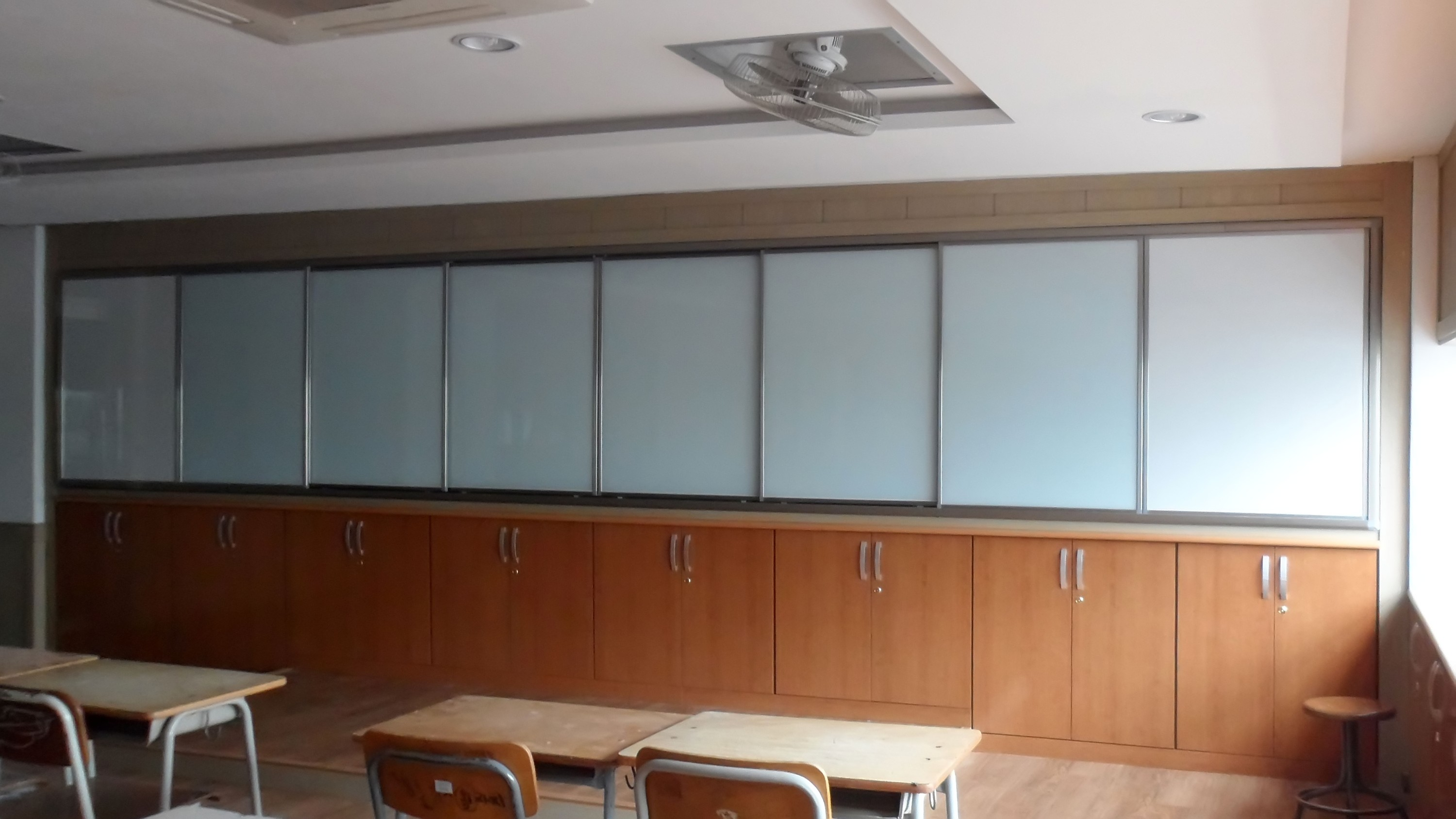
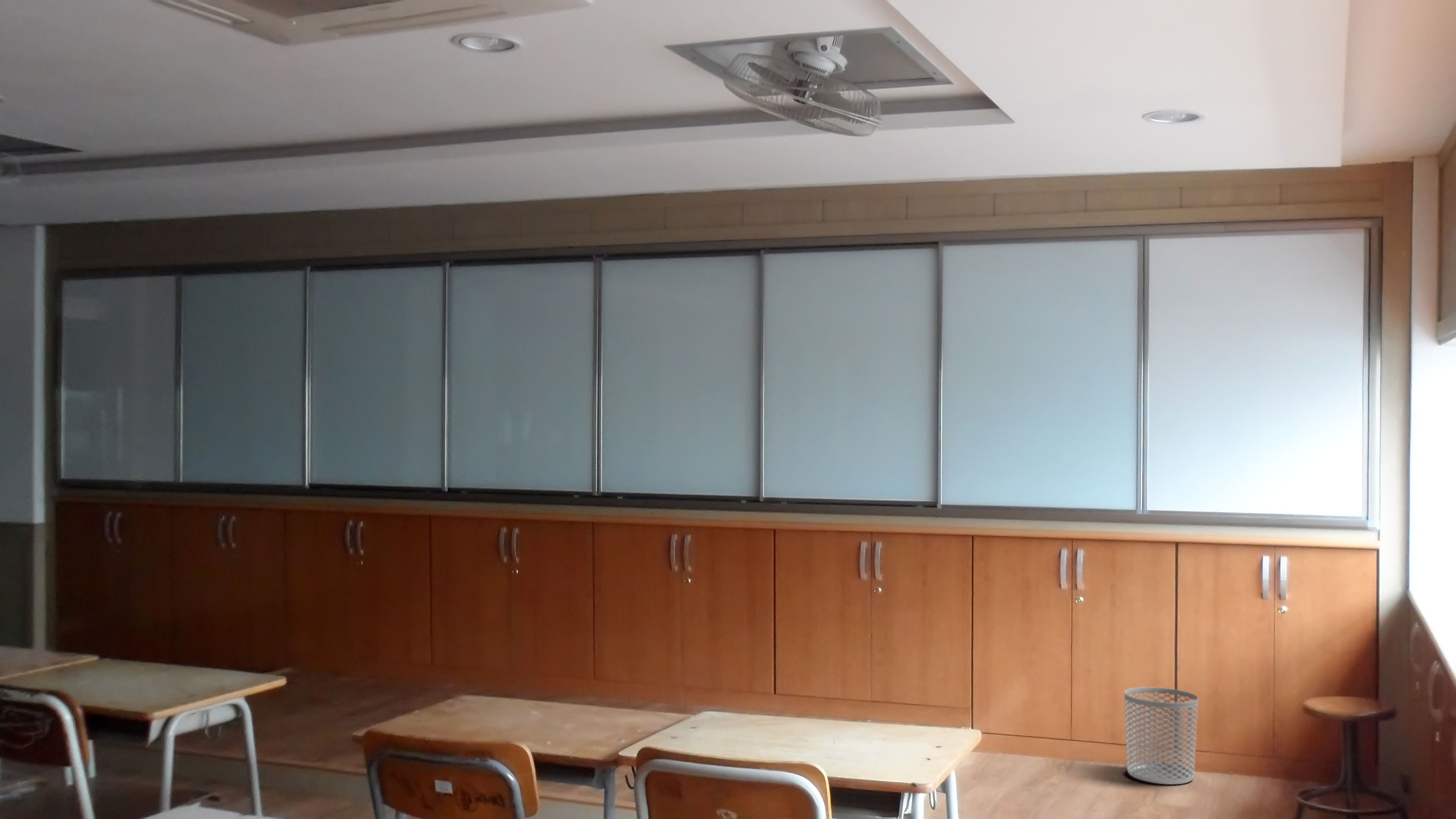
+ waste bin [1124,687,1199,785]
